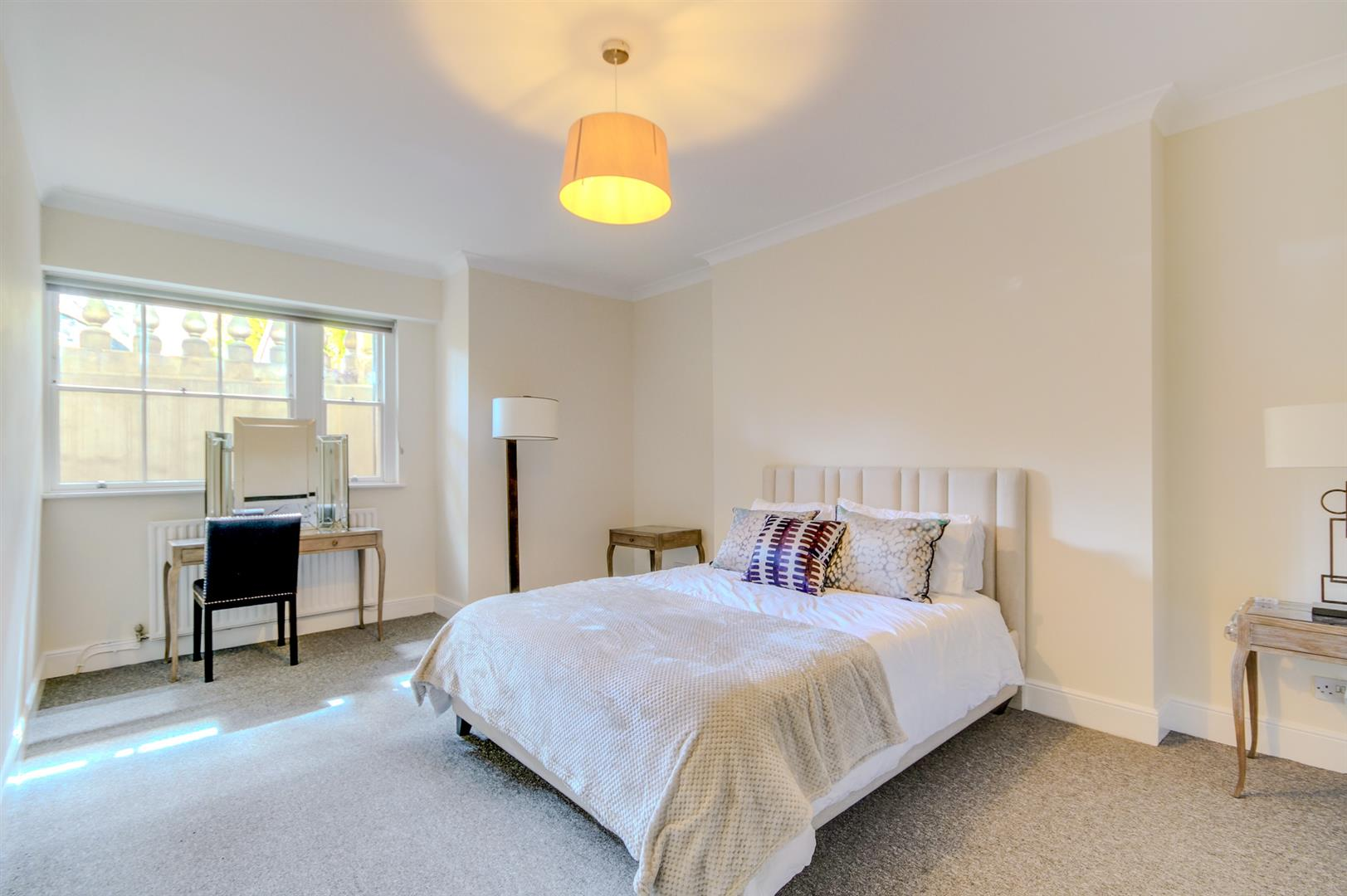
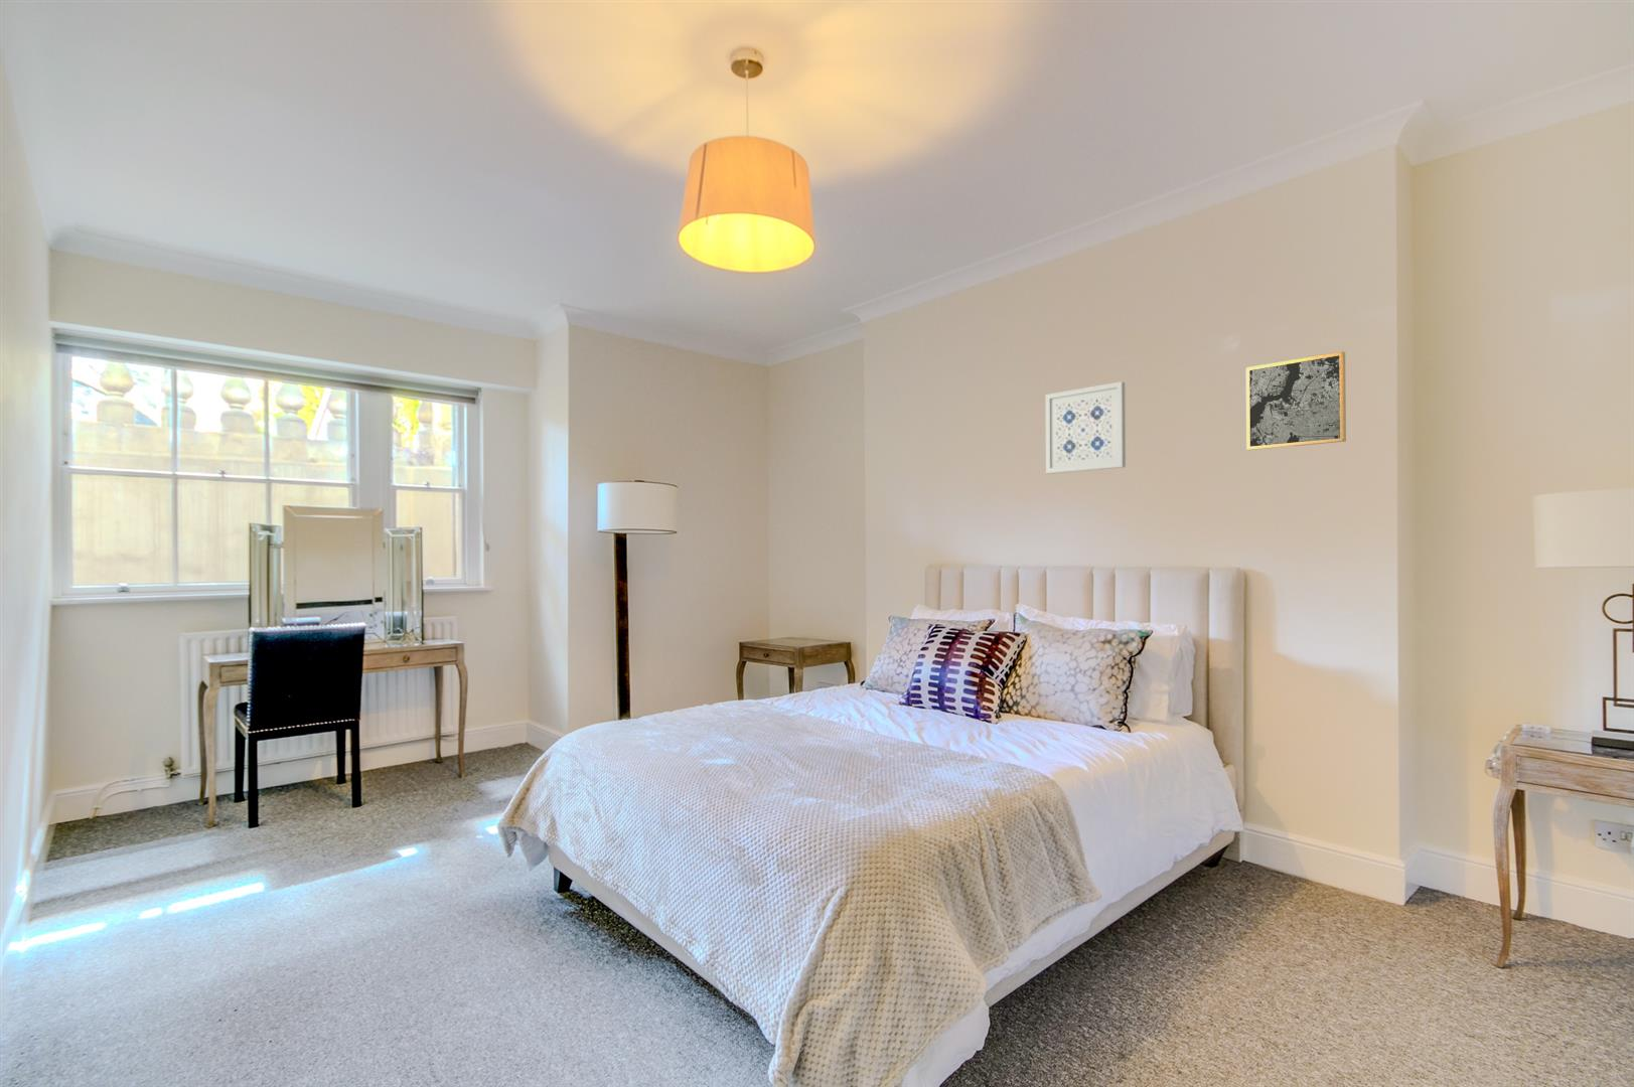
+ wall art [1246,351,1347,451]
+ wall art [1044,381,1127,476]
